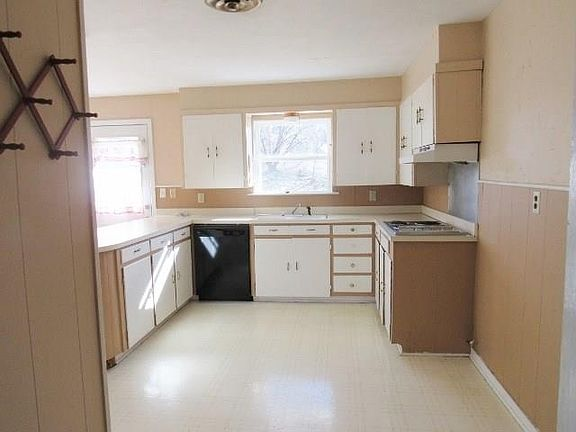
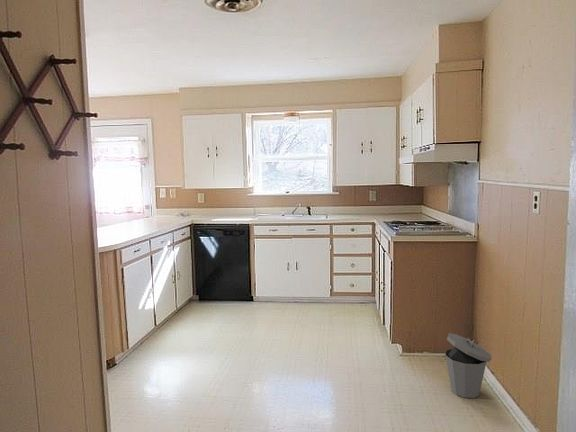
+ trash can [444,332,493,399]
